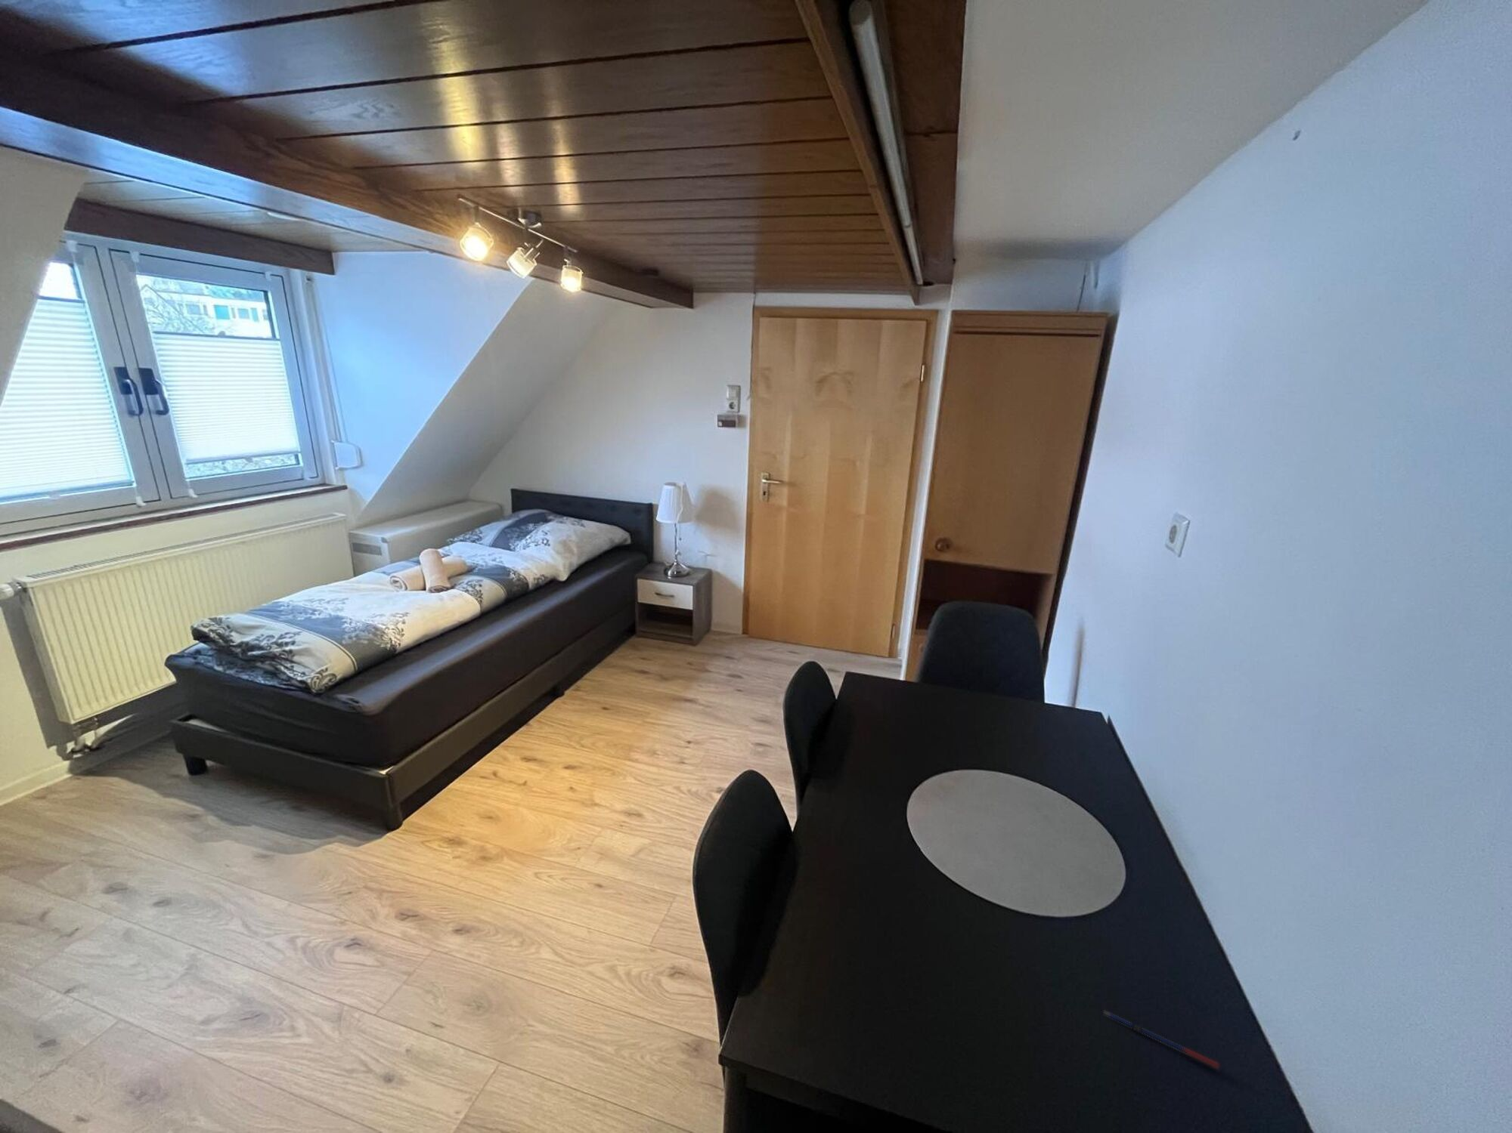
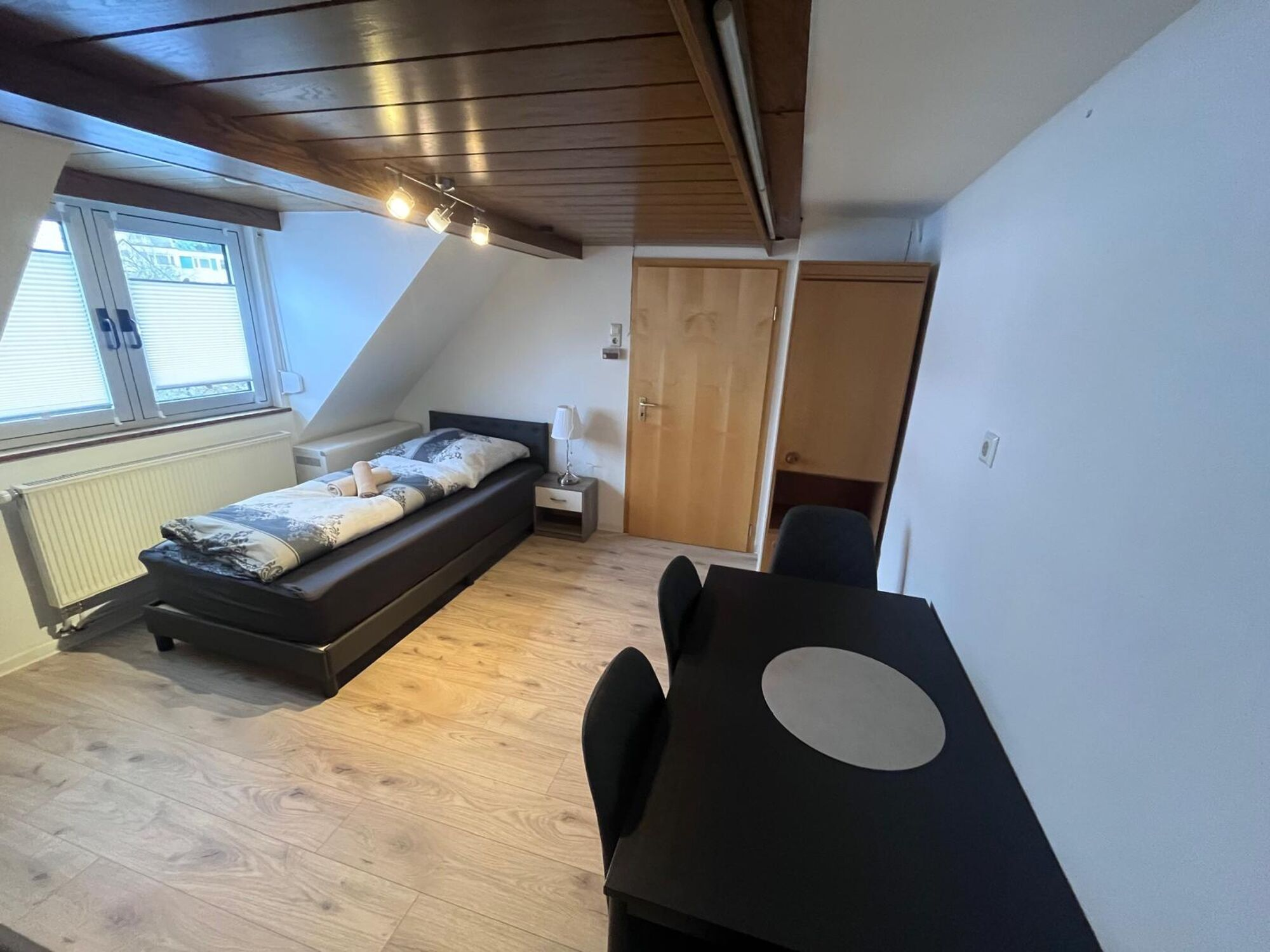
- pen [1102,1009,1219,1070]
